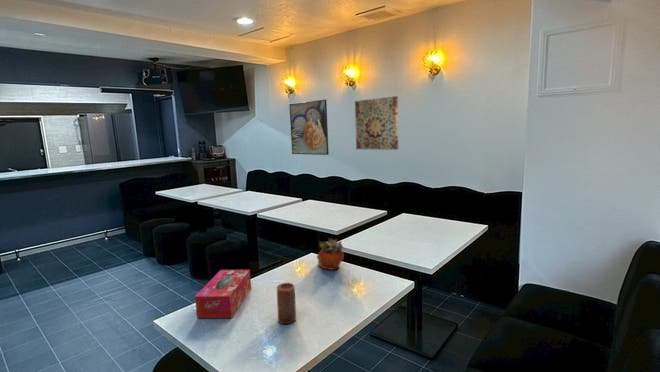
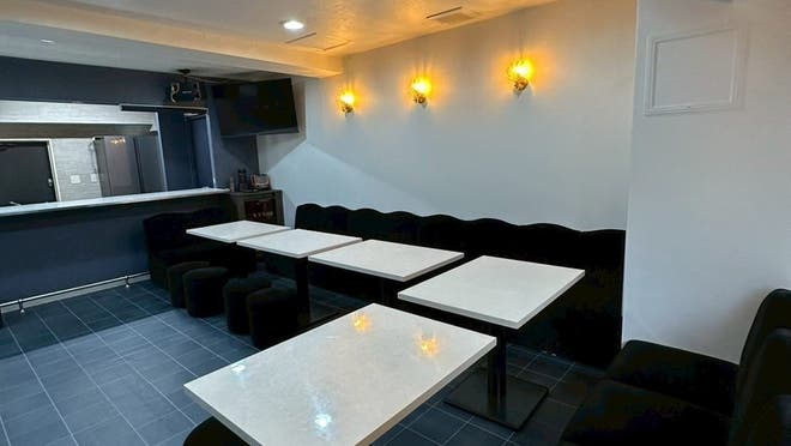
- wall art [354,95,399,151]
- tissue box [194,269,252,319]
- succulent planter [316,236,345,271]
- candle [276,282,297,325]
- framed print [288,98,330,156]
